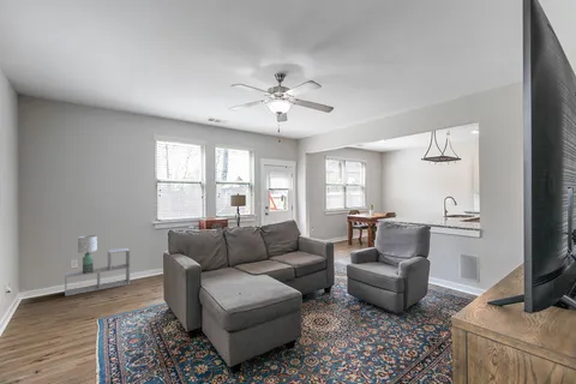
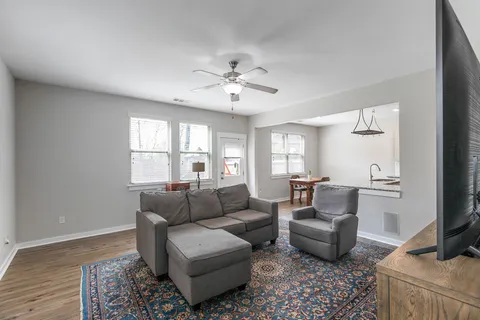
- shelving unit [64,246,131,298]
- lamp [77,234,98,272]
